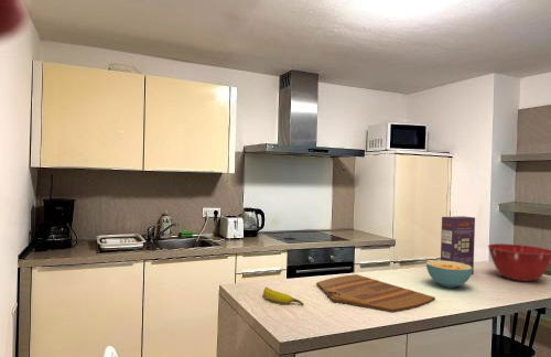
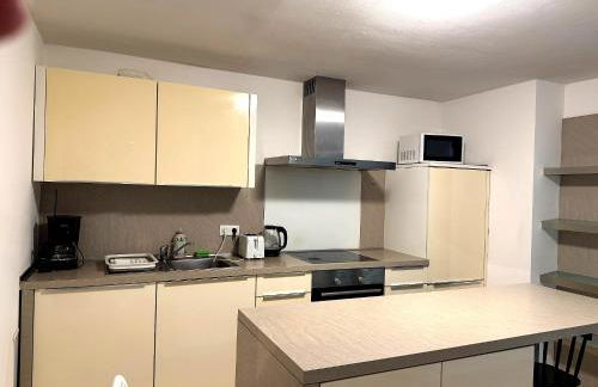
- cereal box [440,215,476,275]
- banana [262,286,304,306]
- cereal bowl [425,259,473,289]
- mixing bowl [487,242,551,282]
- cutting board [315,273,436,313]
